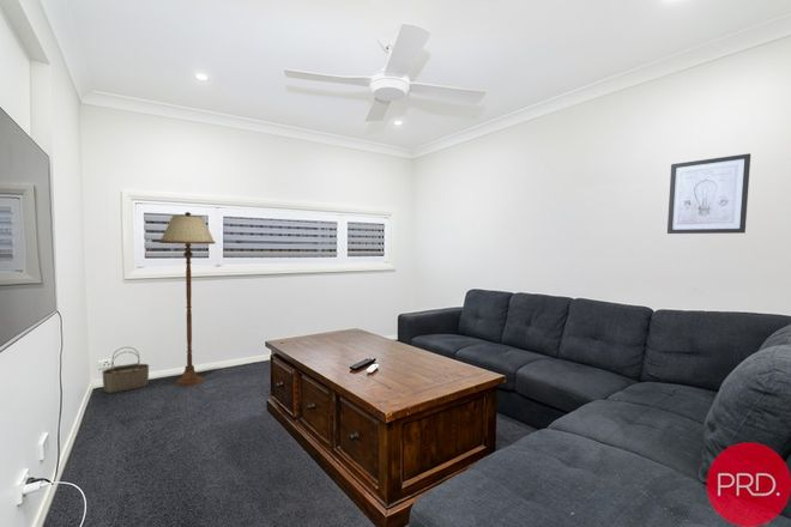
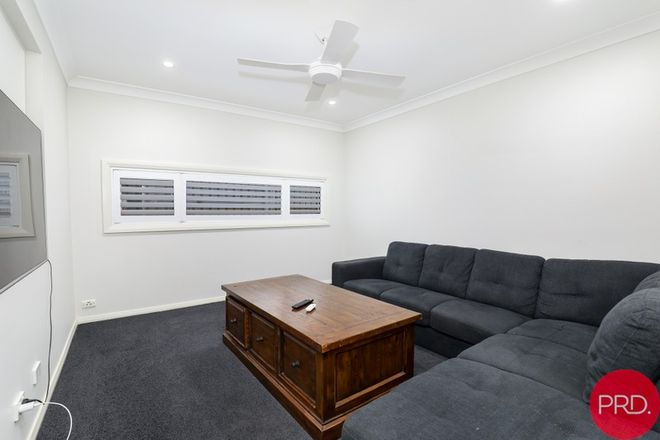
- wicker basket [101,346,150,394]
- wall art [666,152,751,235]
- floor lamp [158,211,217,388]
